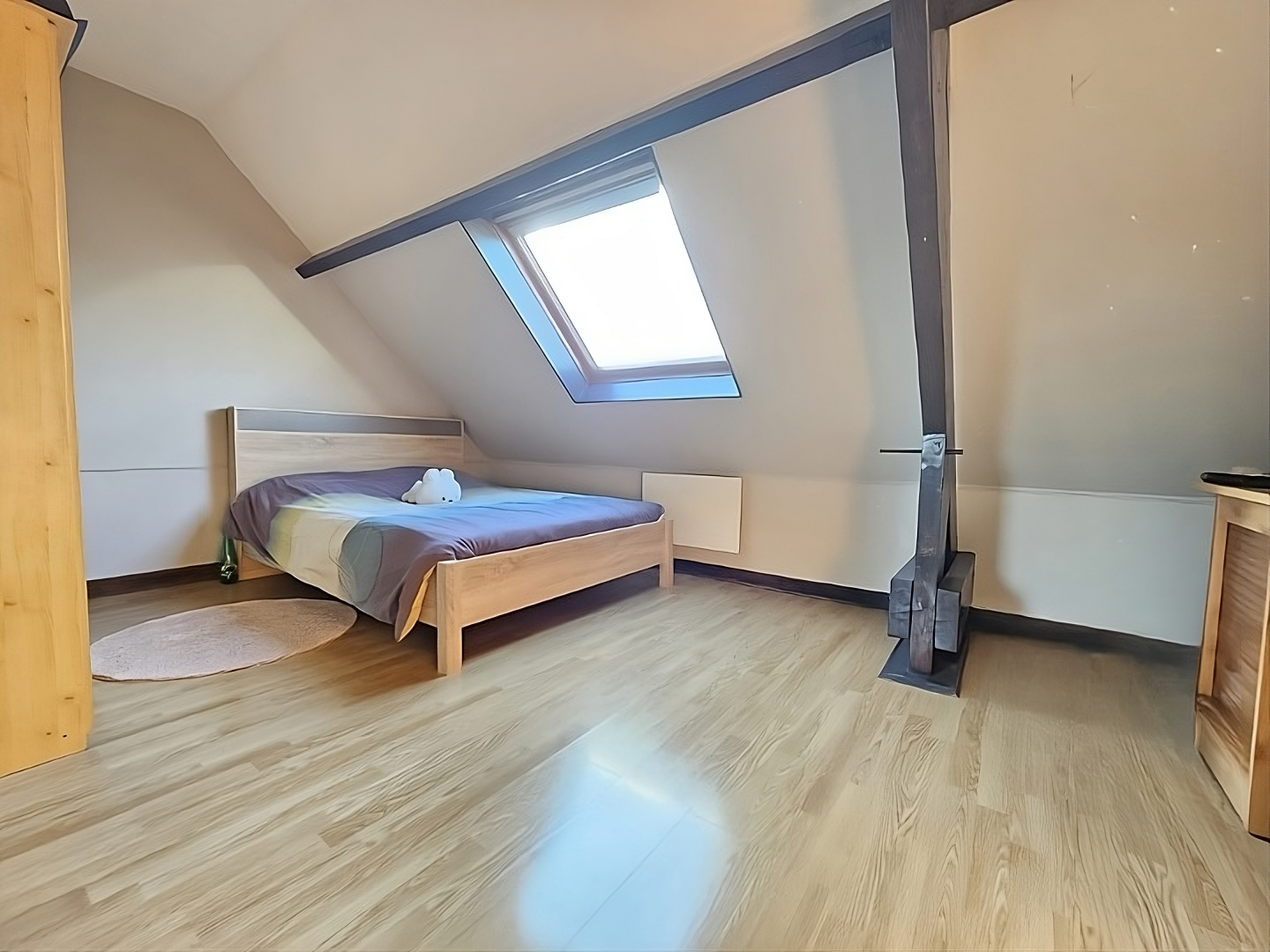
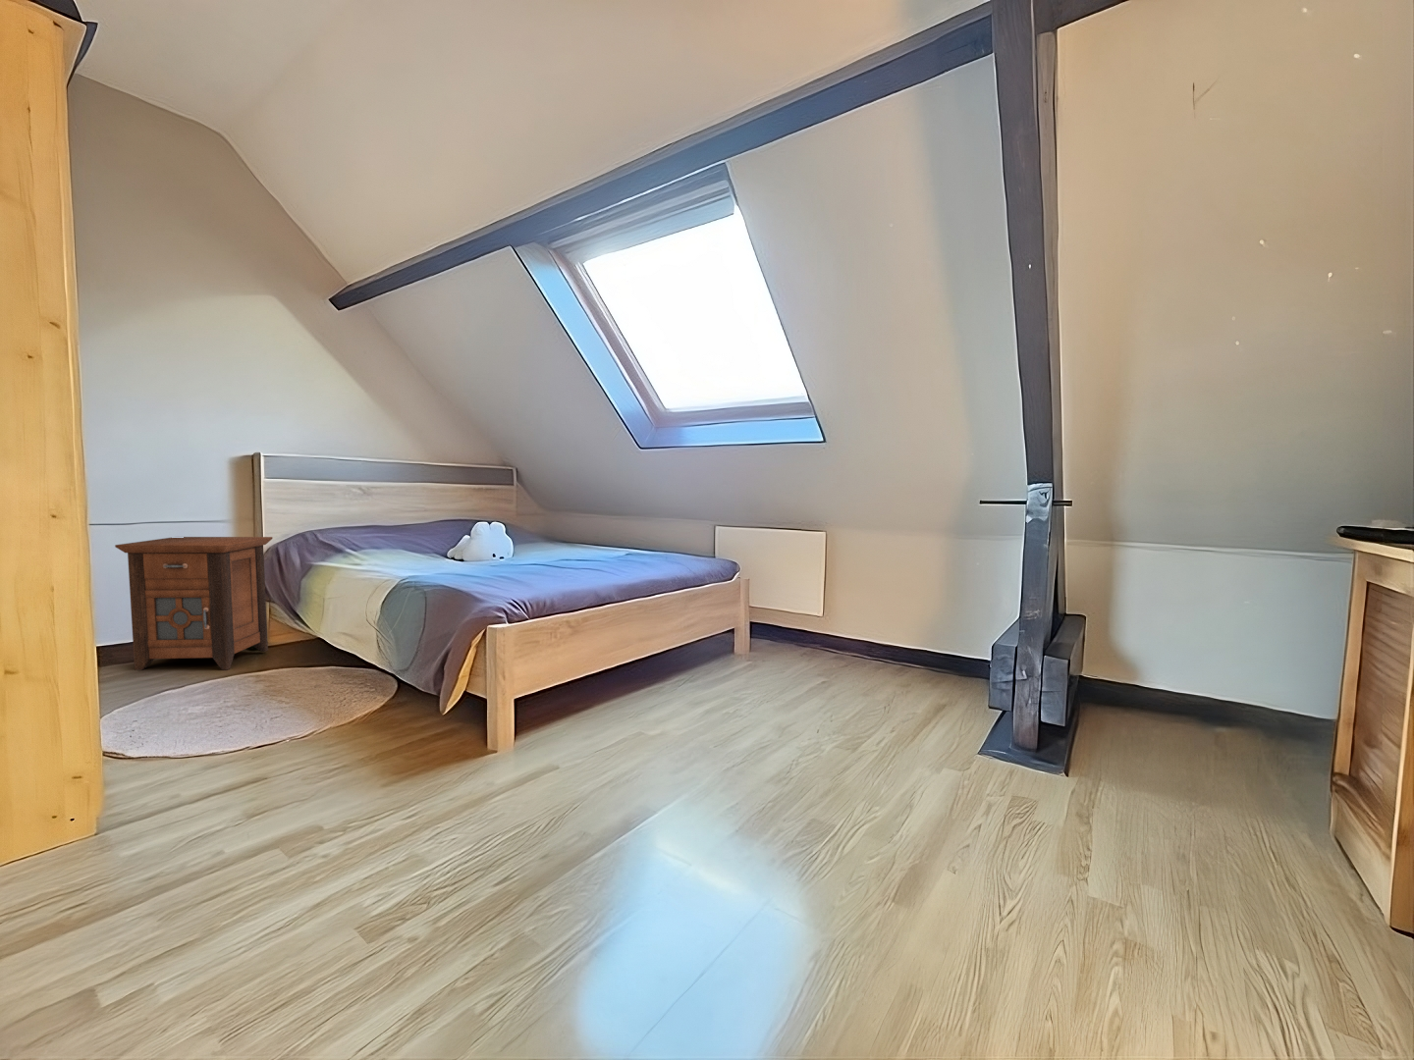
+ nightstand [114,536,274,671]
